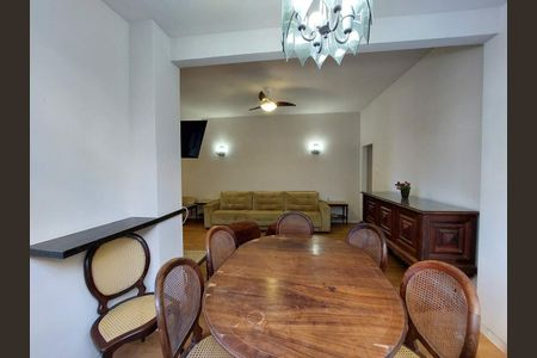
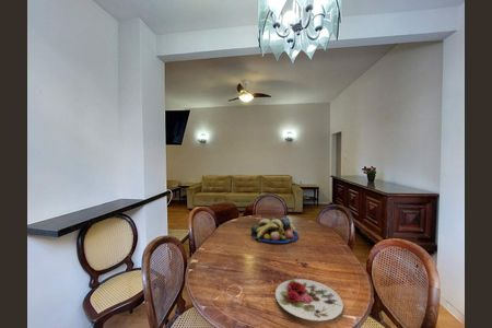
+ fruit bowl [249,215,300,244]
+ plate [274,278,344,323]
